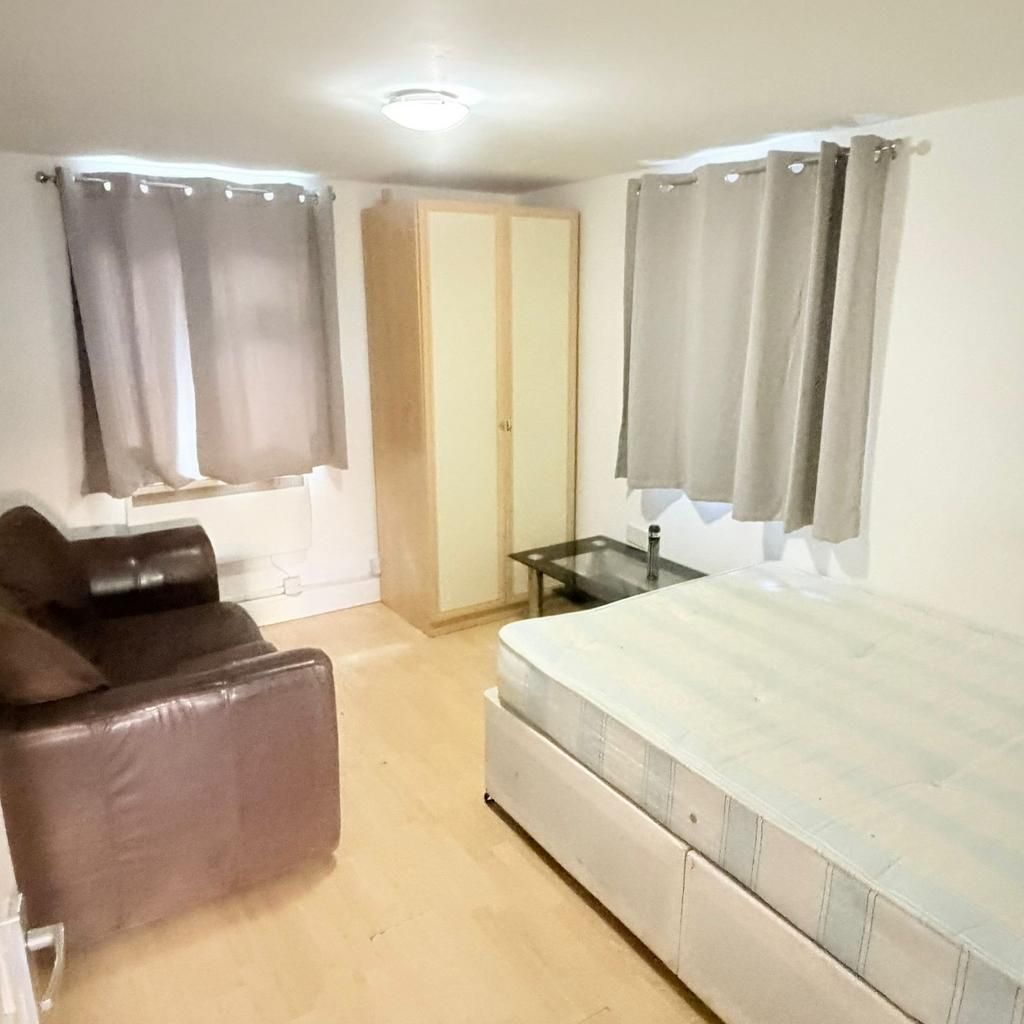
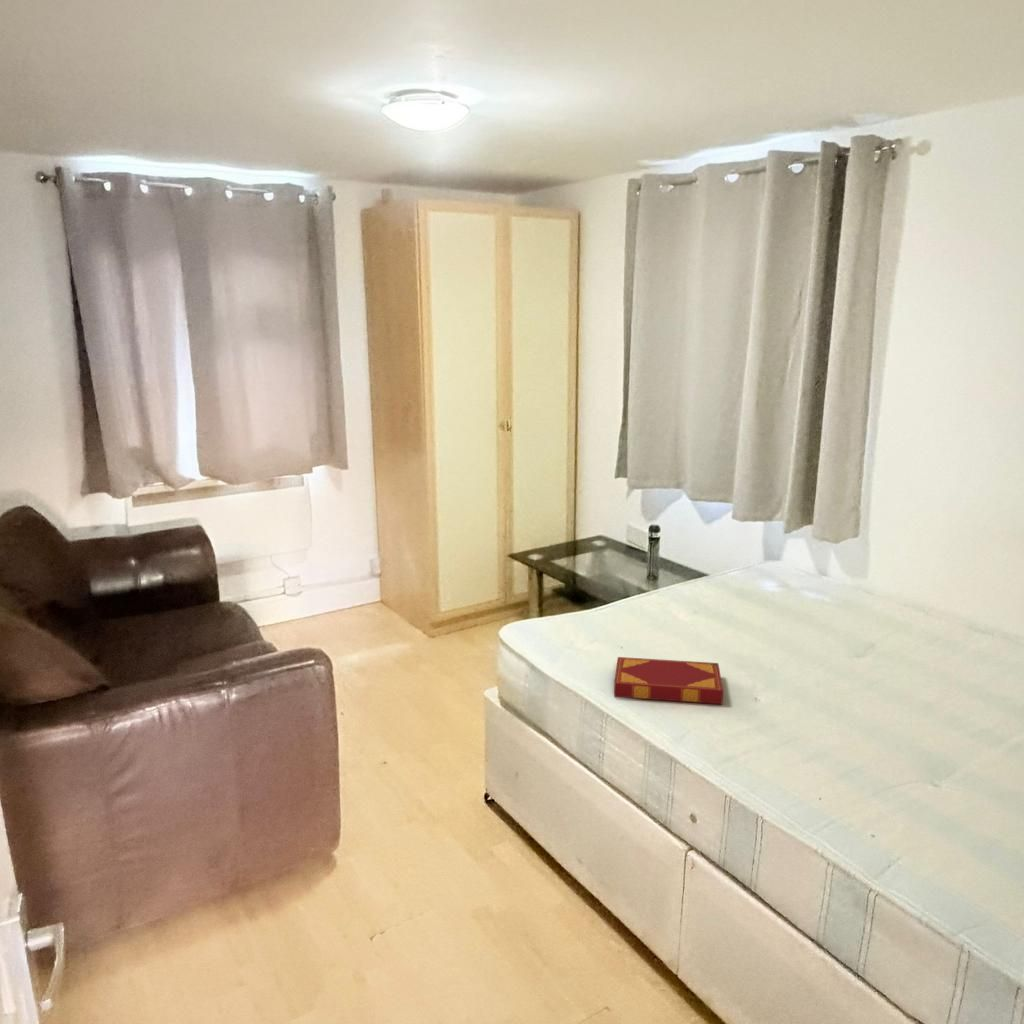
+ hardback book [613,656,724,705]
